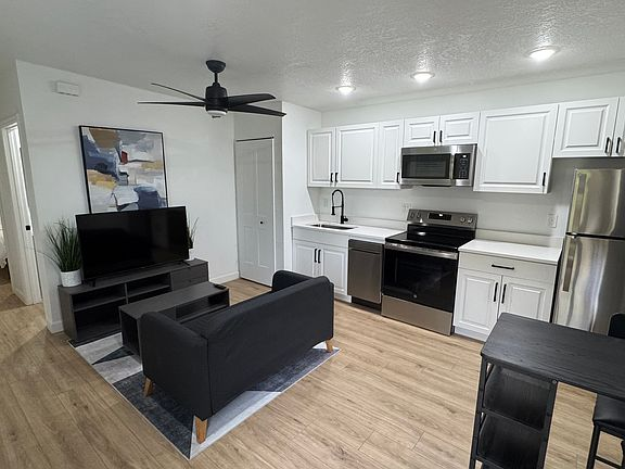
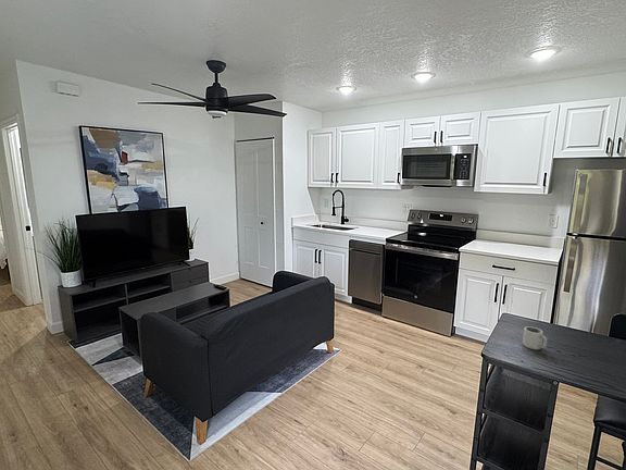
+ cup [522,325,548,350]
